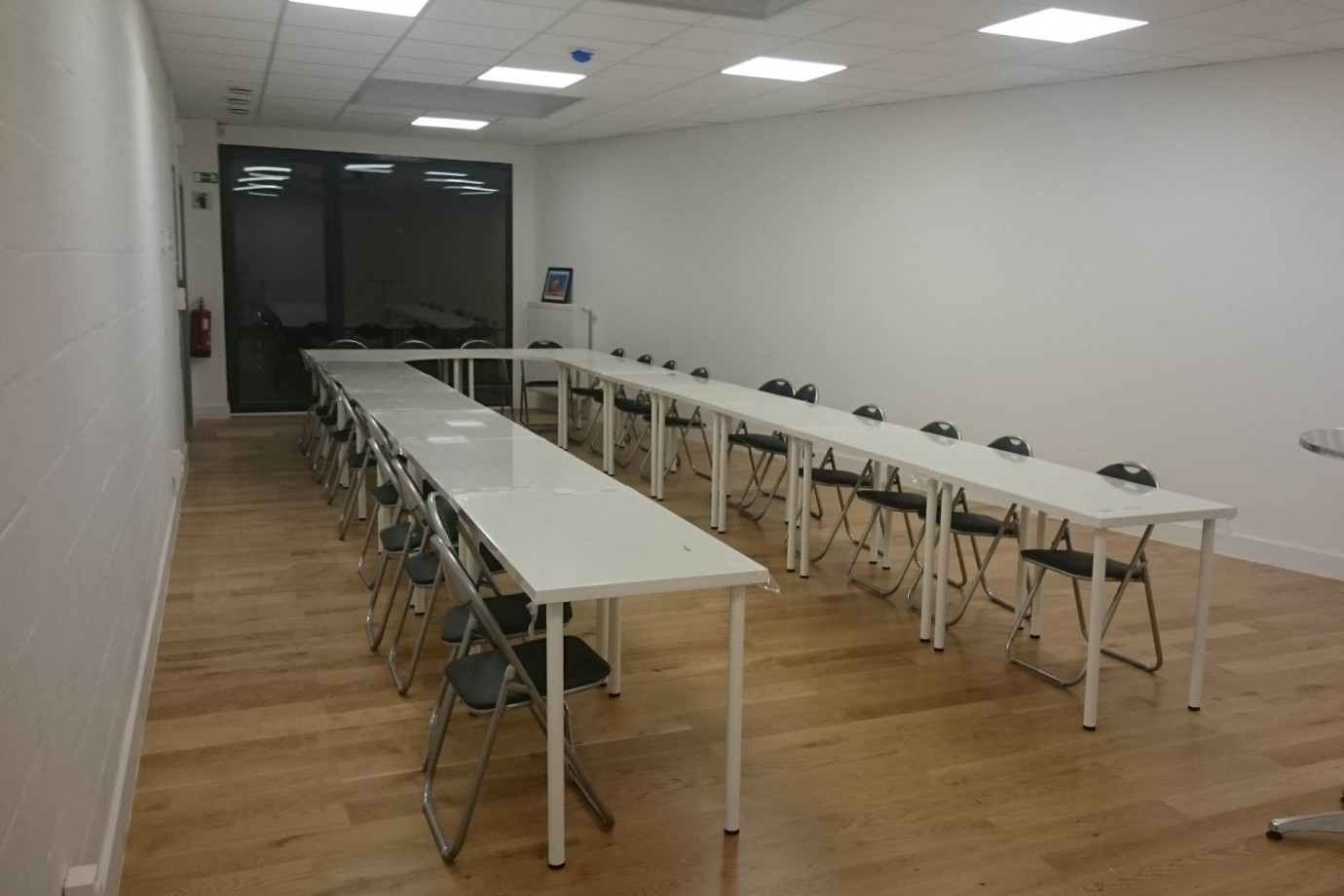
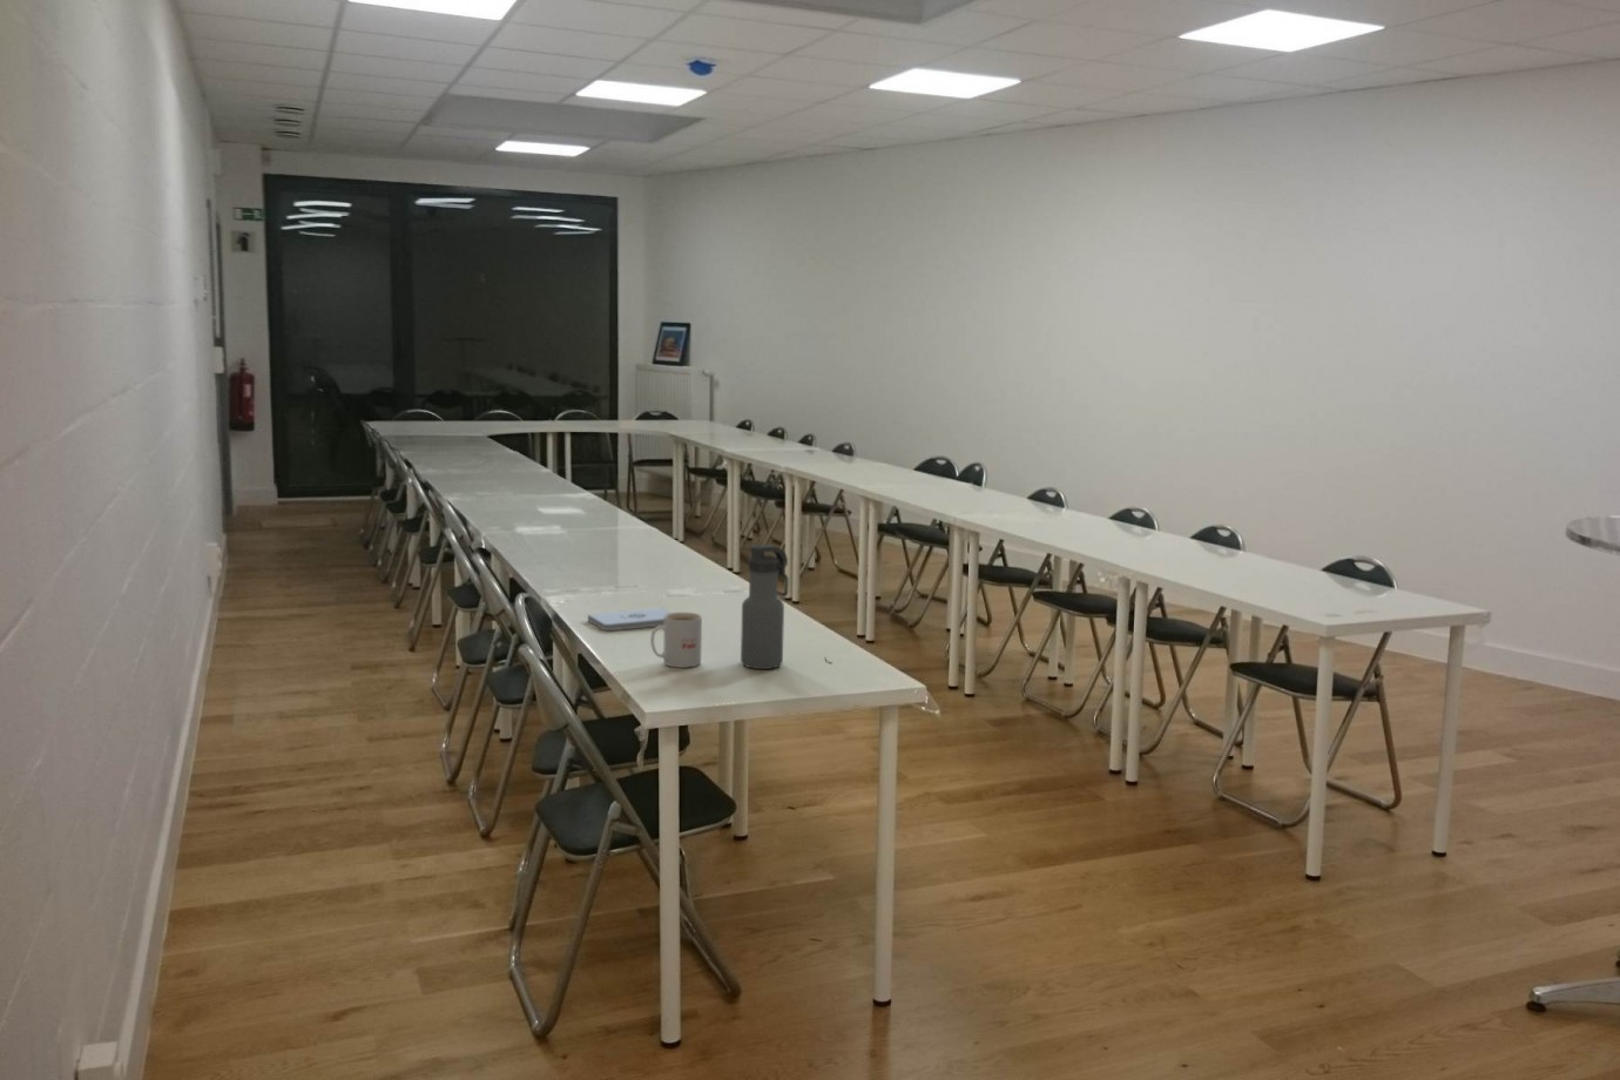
+ water bottle [740,544,790,670]
+ mug [650,611,703,669]
+ notepad [587,608,671,632]
